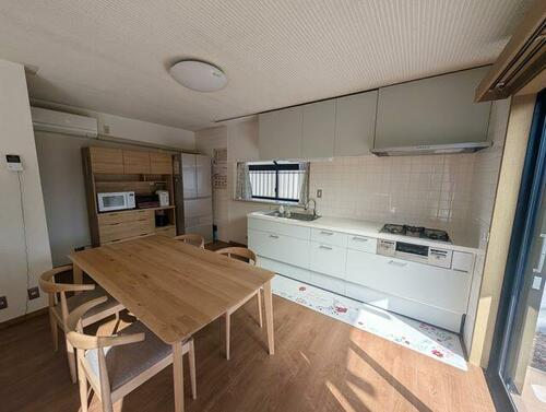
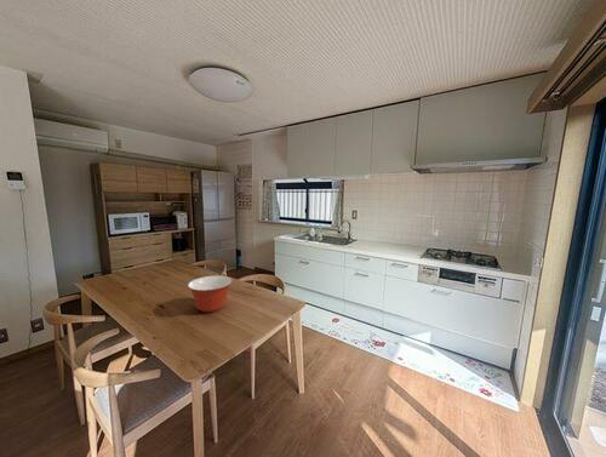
+ mixing bowl [187,275,234,314]
